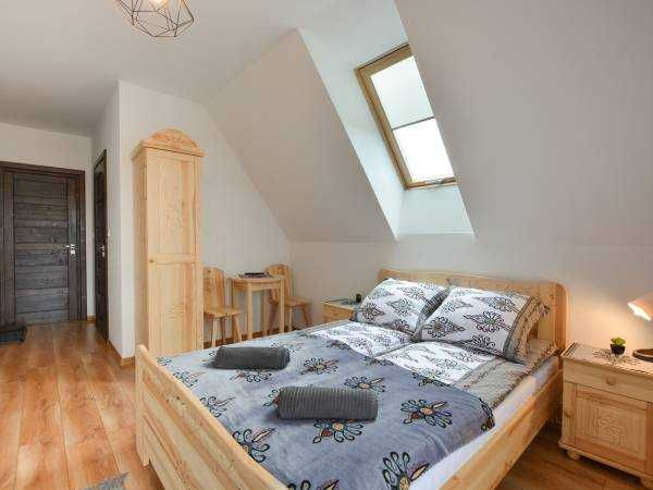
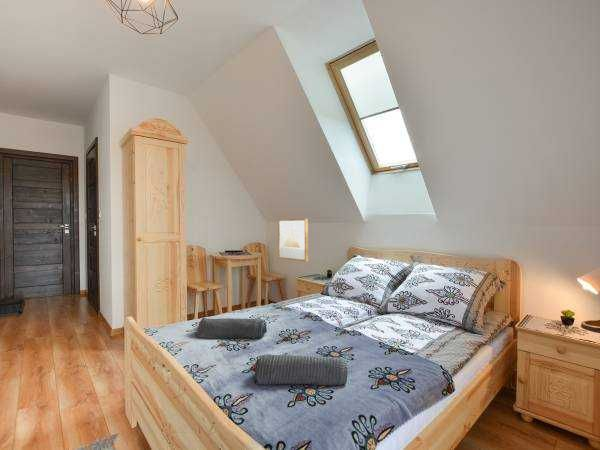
+ wall art [277,218,309,262]
